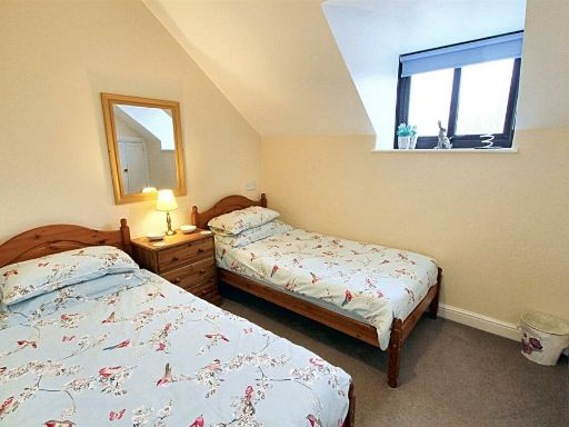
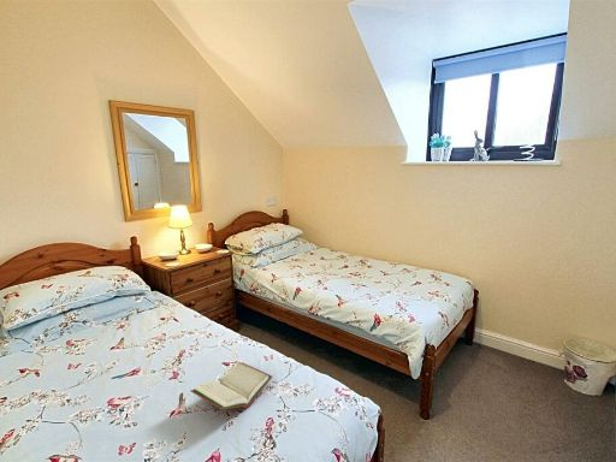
+ book [189,361,273,411]
